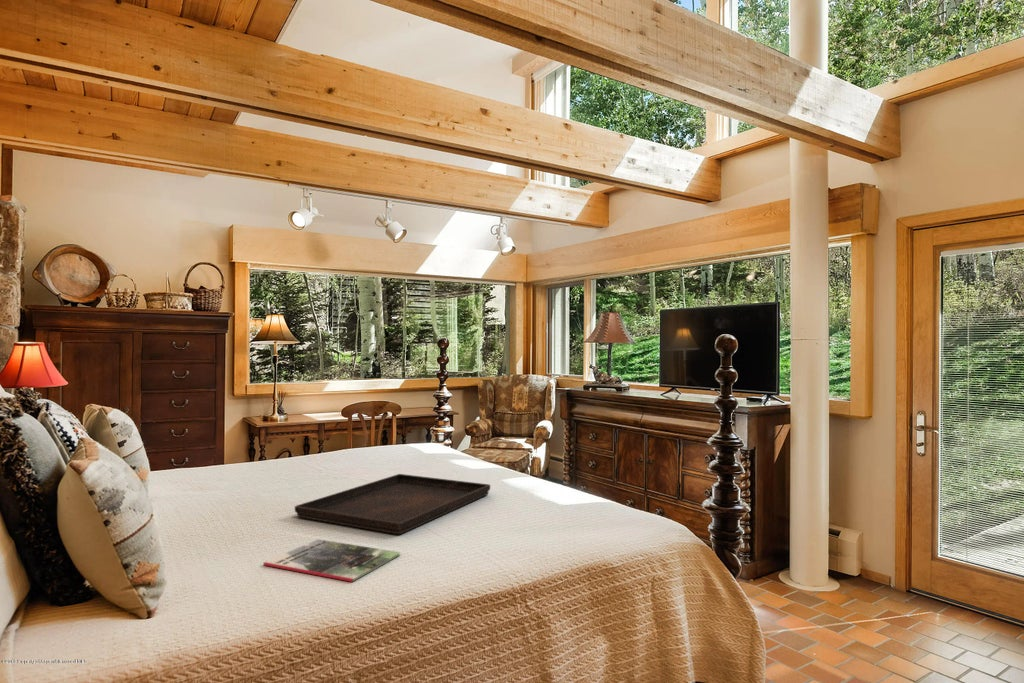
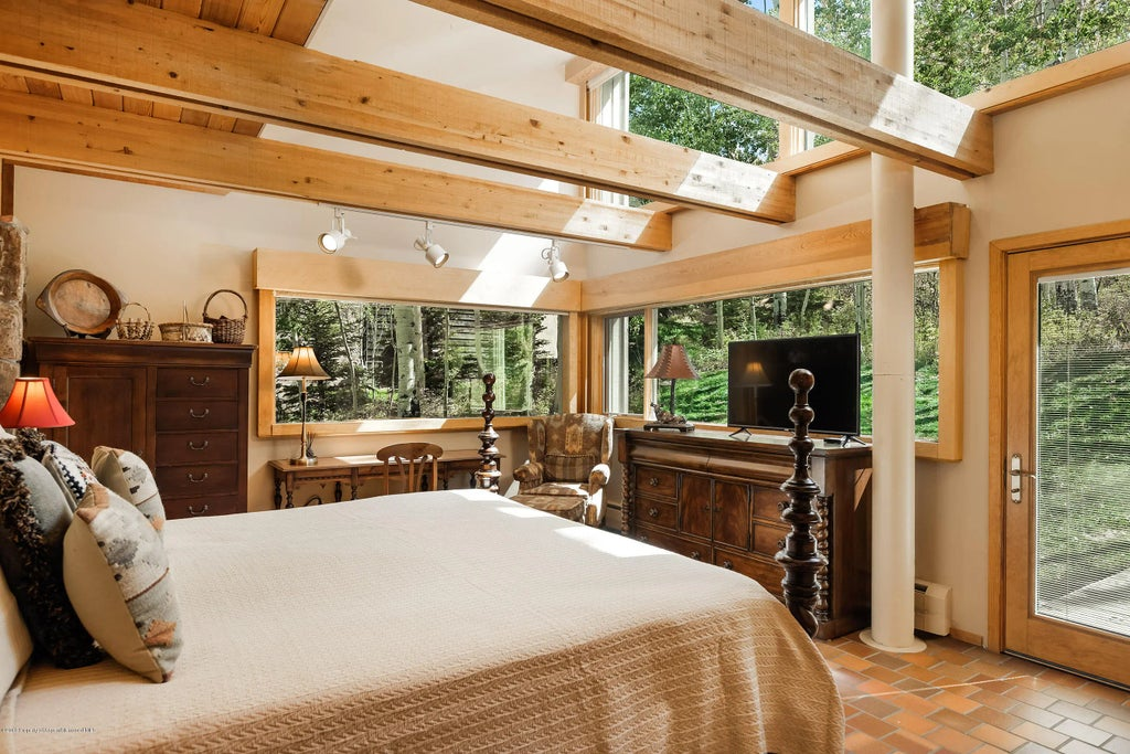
- serving tray [294,473,491,535]
- magazine [263,538,401,583]
